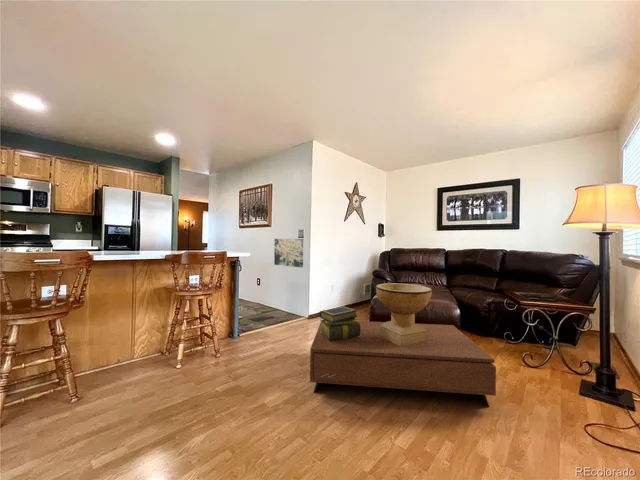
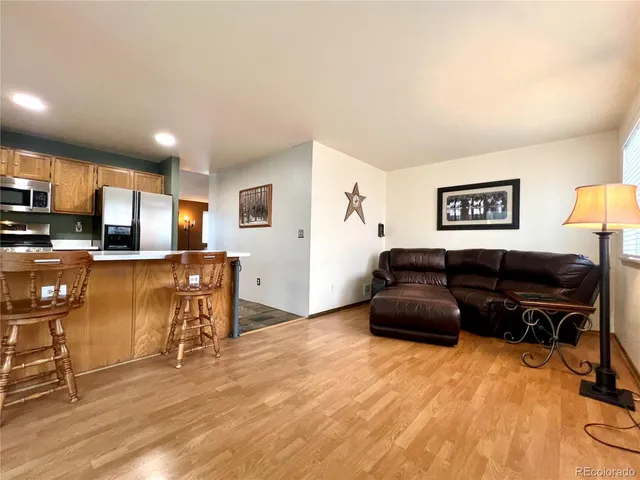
- coffee table [309,320,497,408]
- wall art [273,238,304,268]
- decorative bowl [375,282,433,347]
- stack of books [318,305,360,340]
